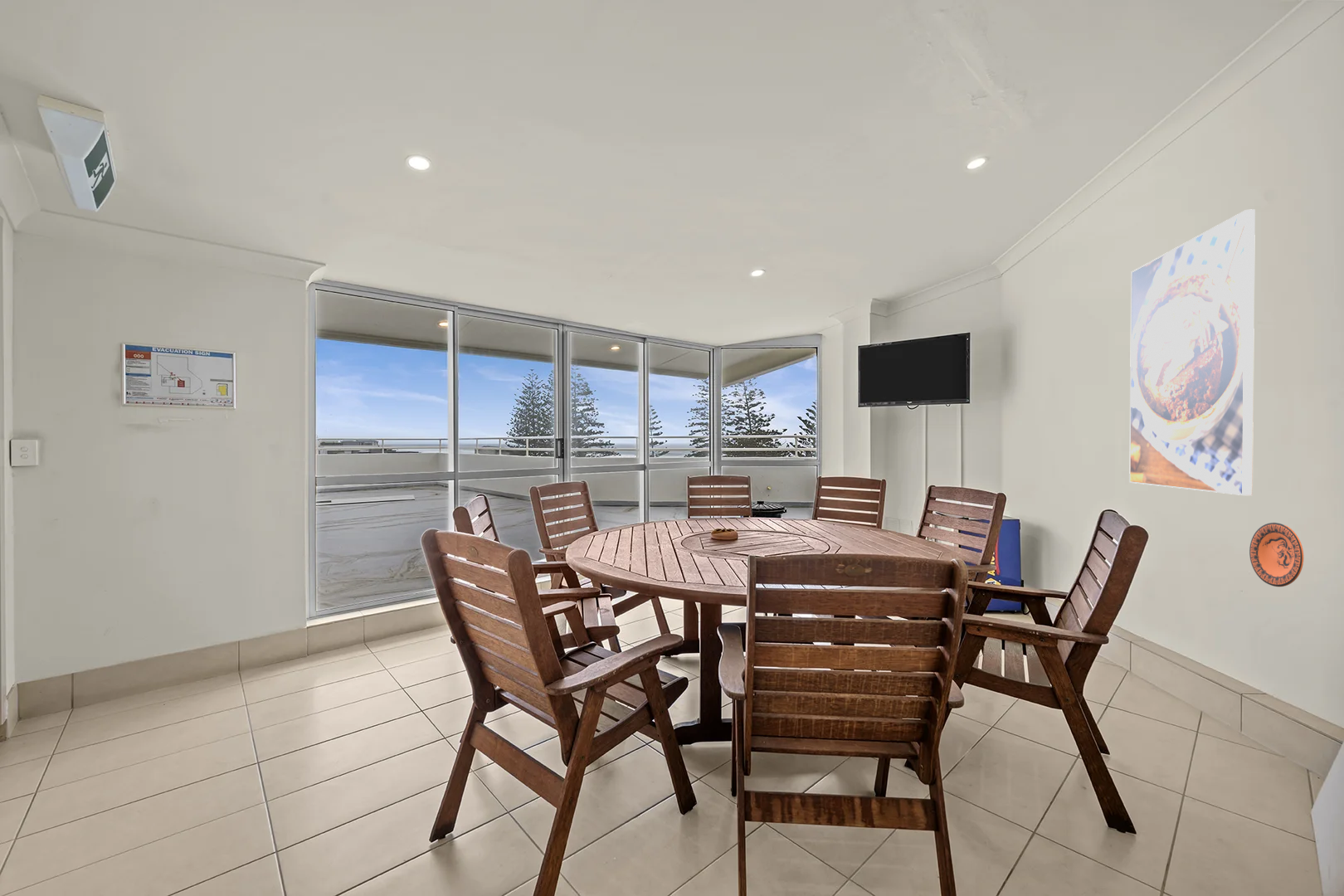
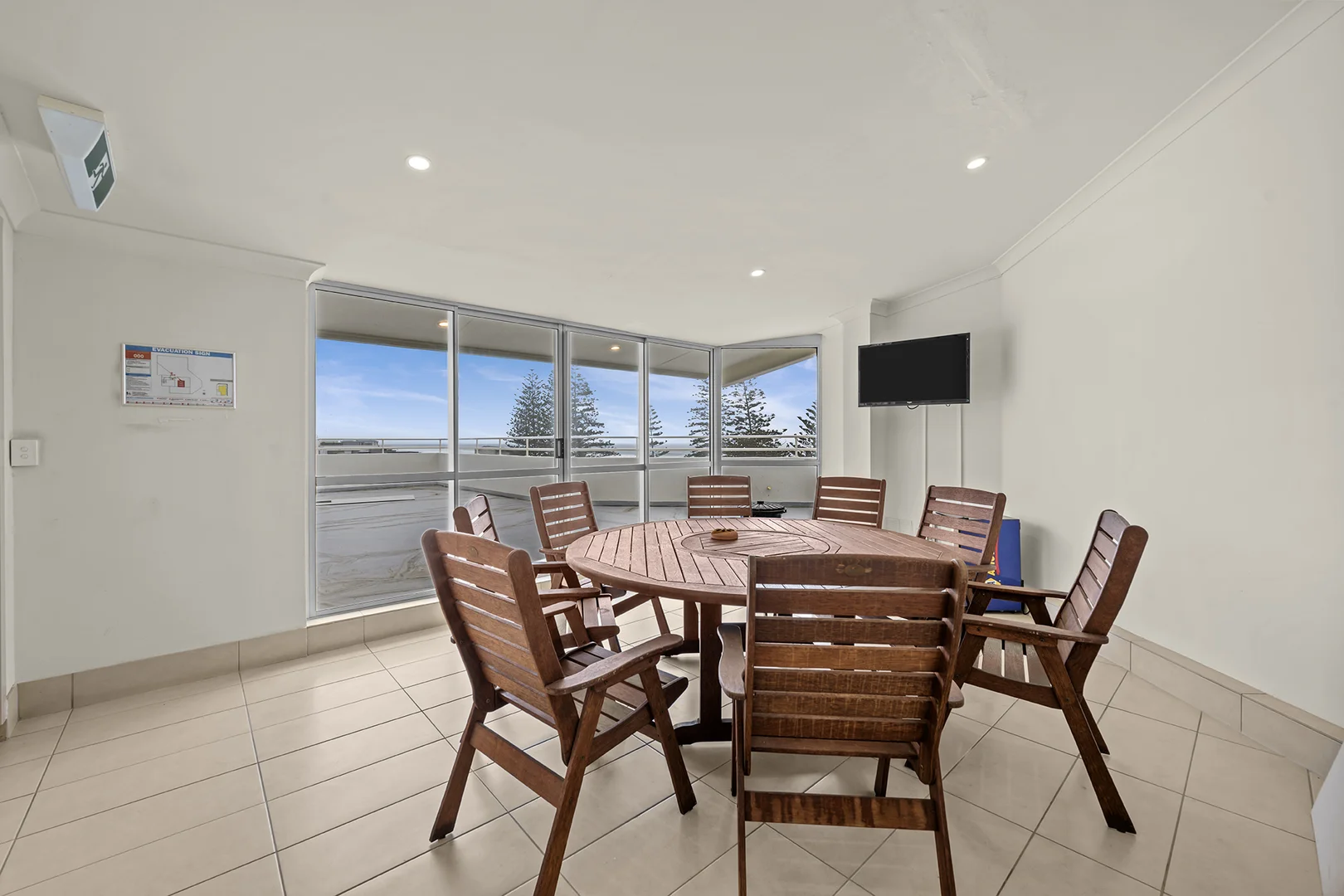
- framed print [1128,208,1256,496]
- decorative plate [1249,522,1304,587]
